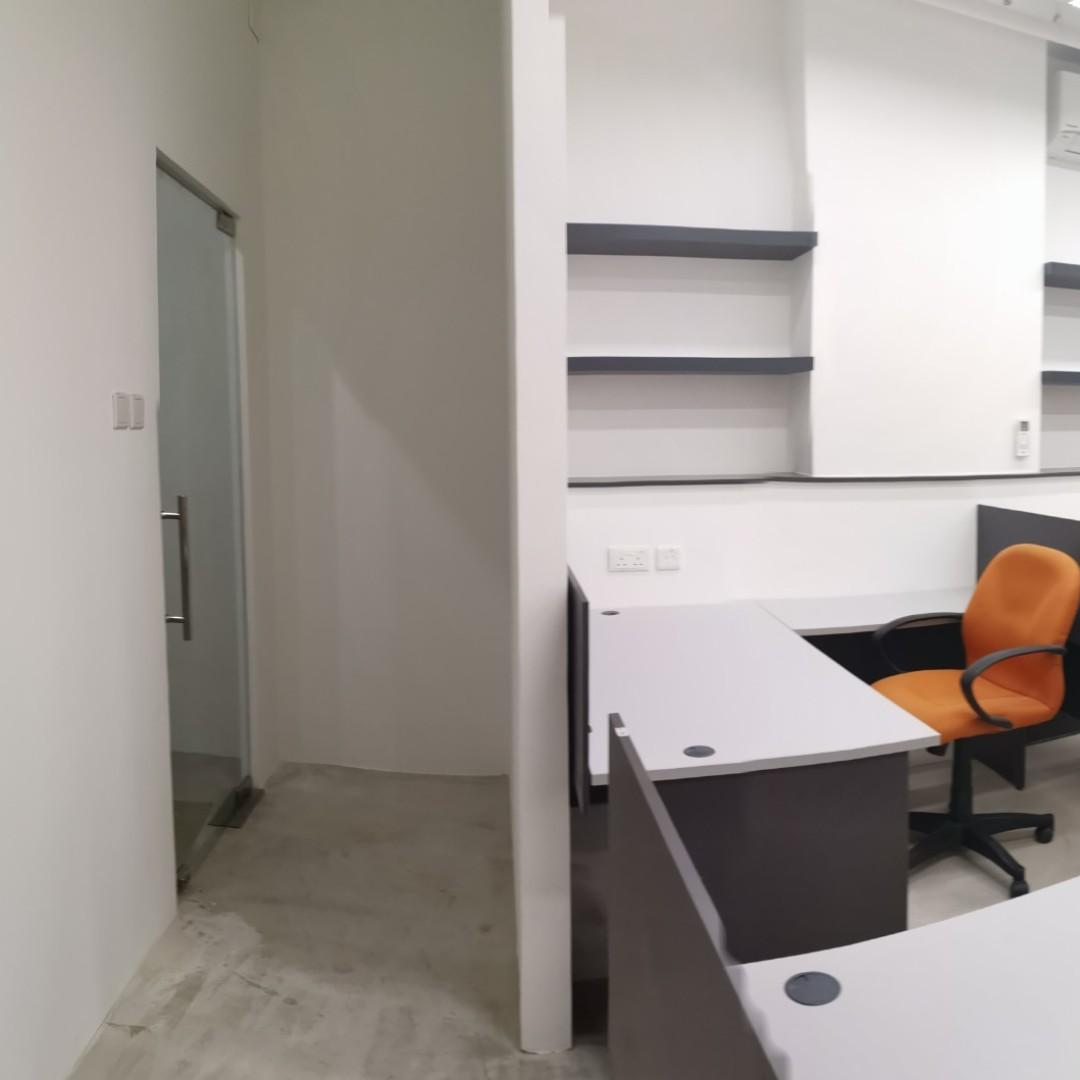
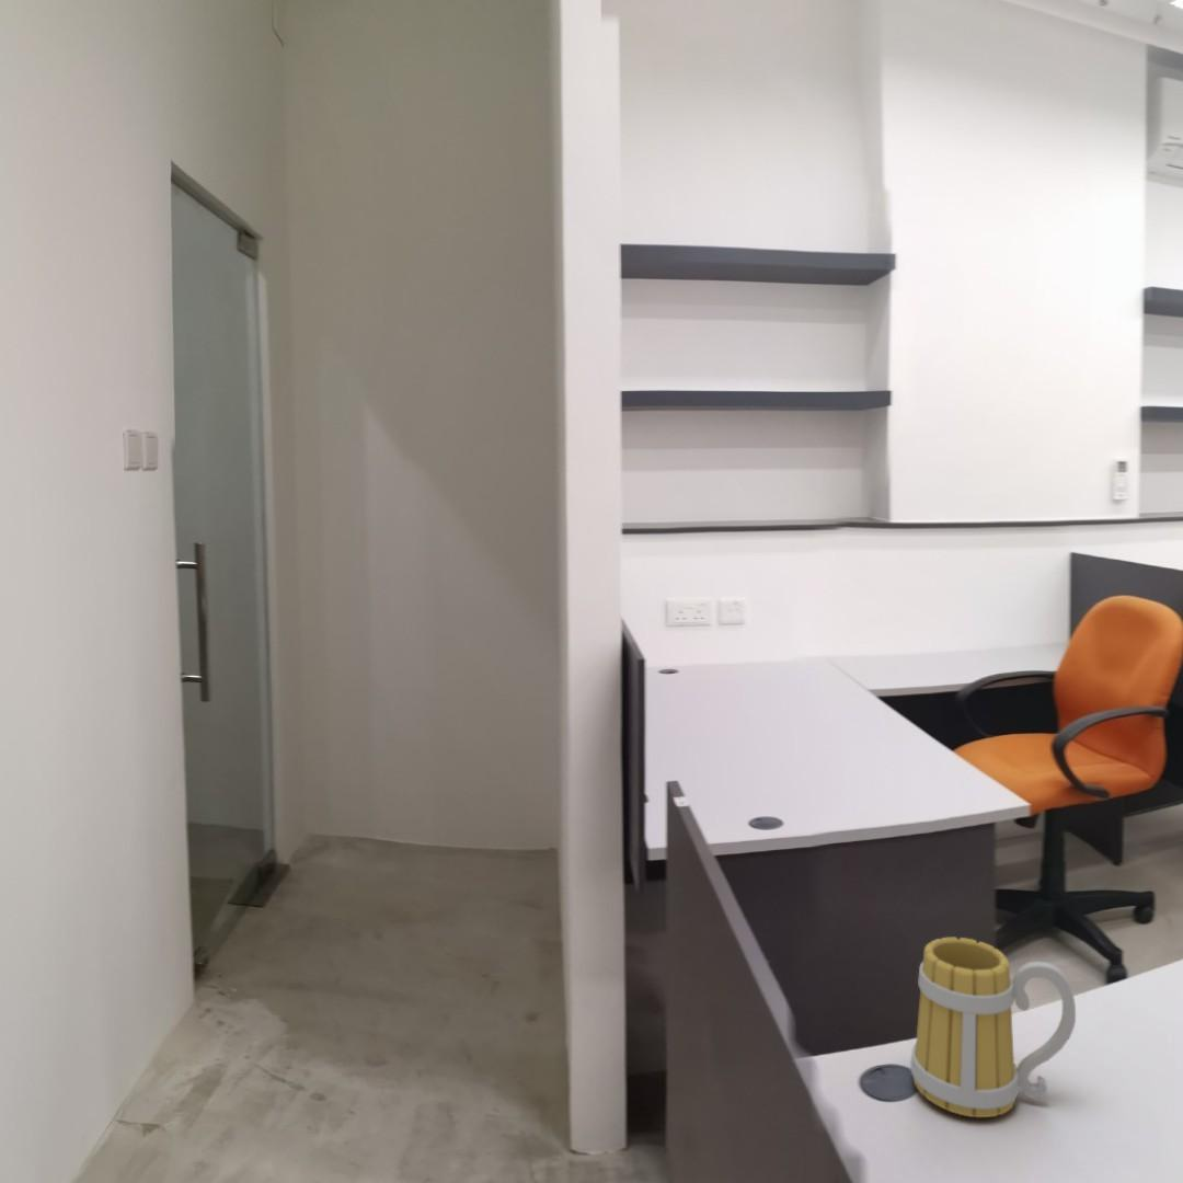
+ mug [909,937,1077,1118]
